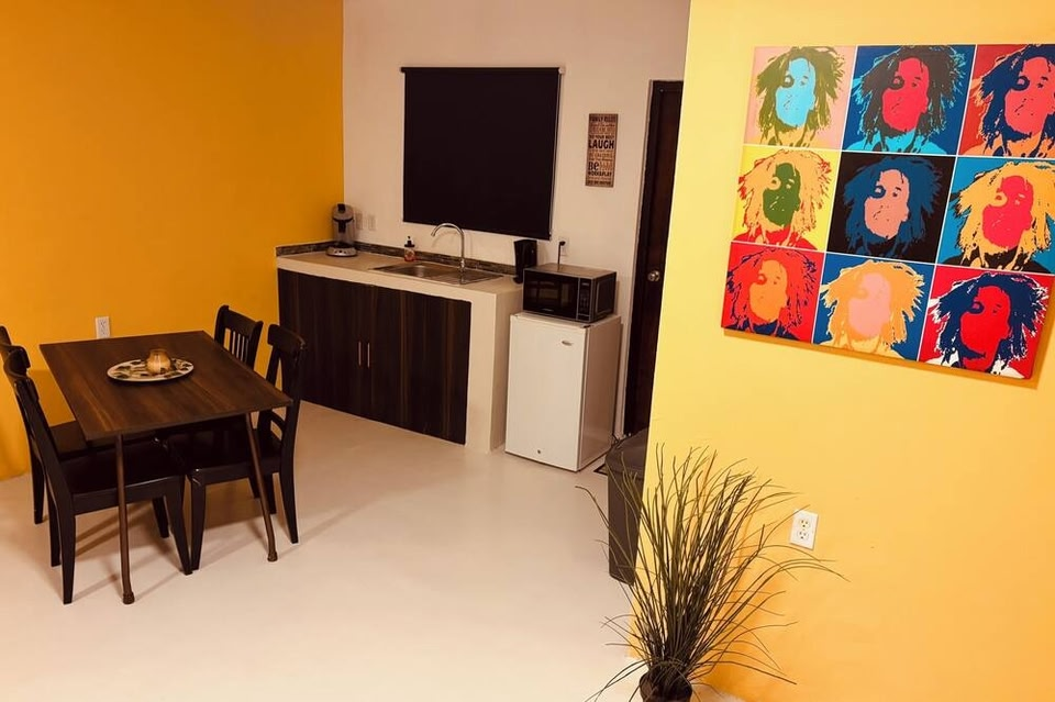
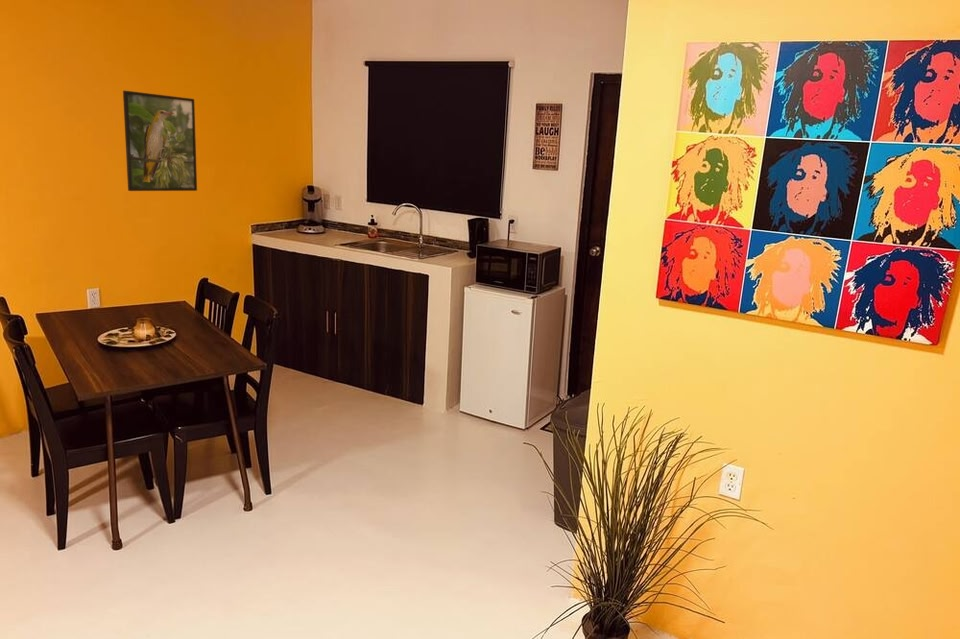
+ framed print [122,90,198,192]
